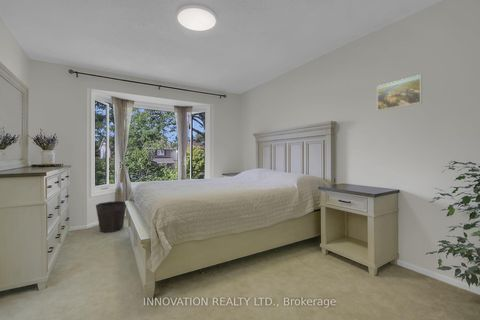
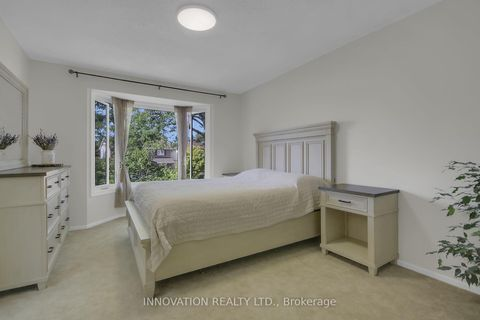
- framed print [376,74,423,112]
- waste bin [95,200,127,233]
